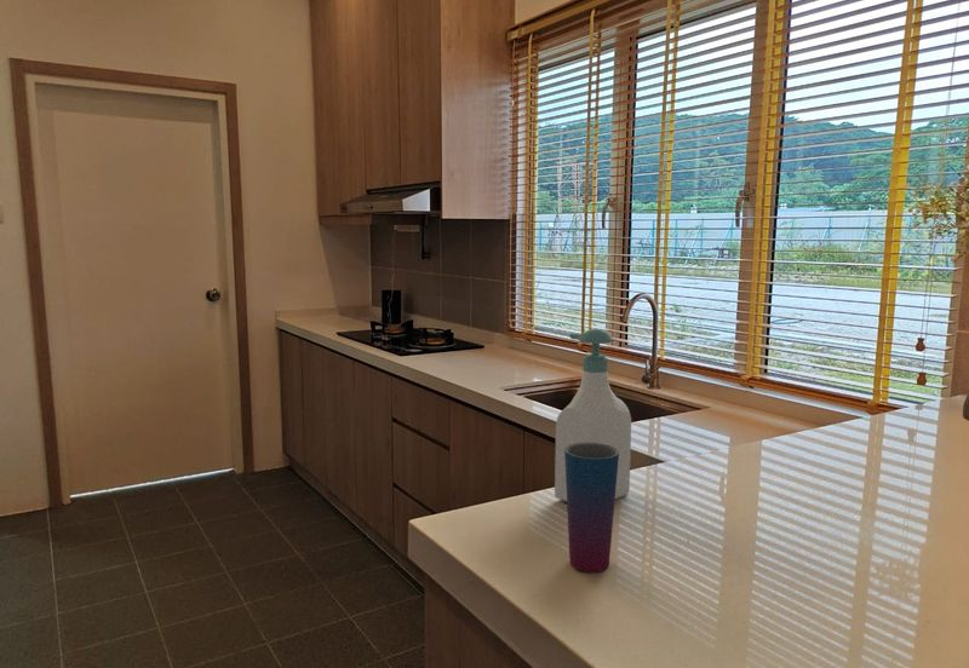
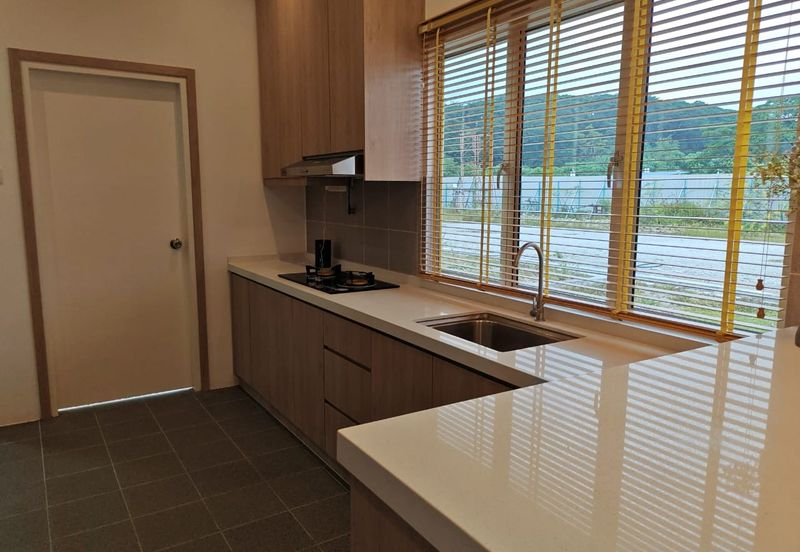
- soap bottle [554,328,632,502]
- cup [564,443,619,574]
